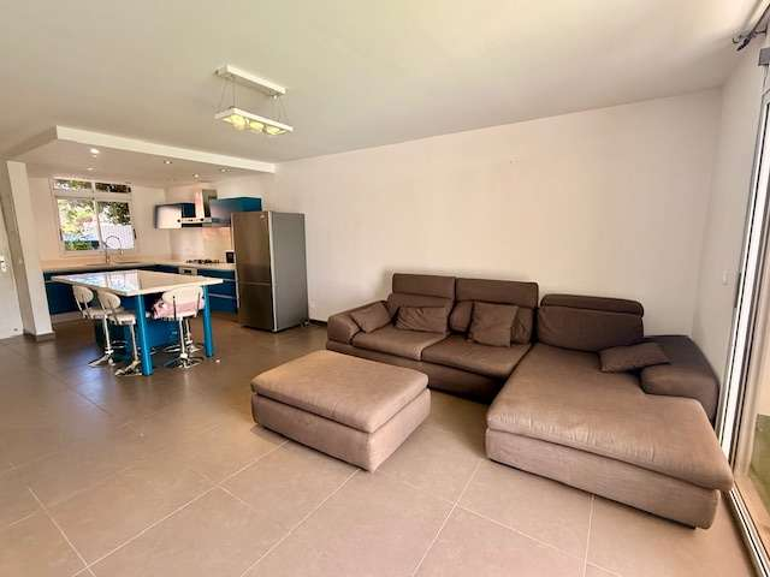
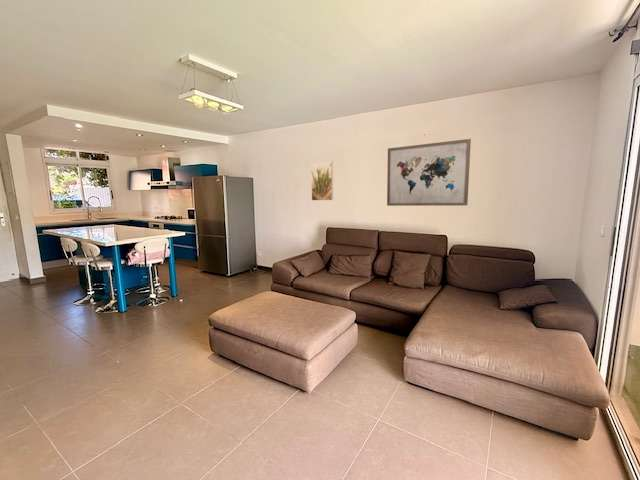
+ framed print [310,160,334,201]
+ wall art [386,138,472,207]
